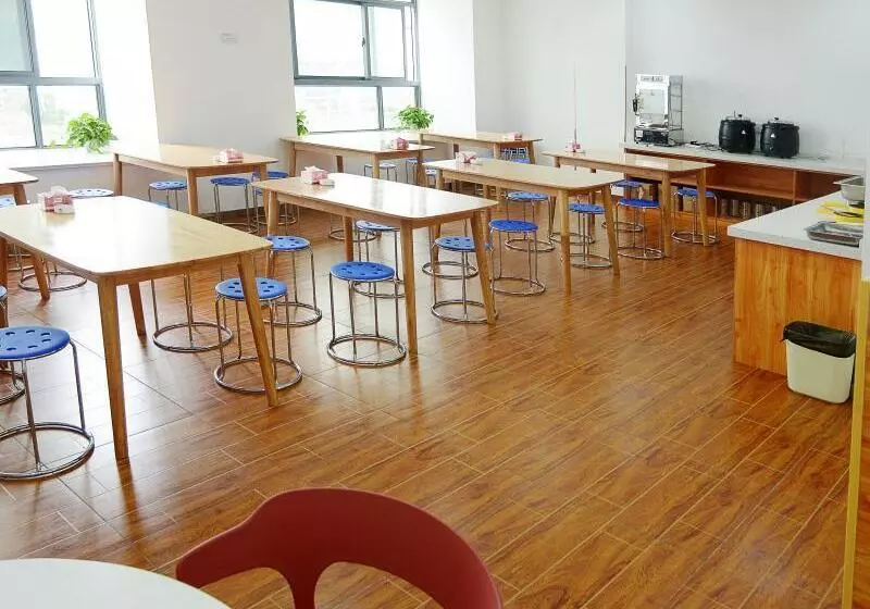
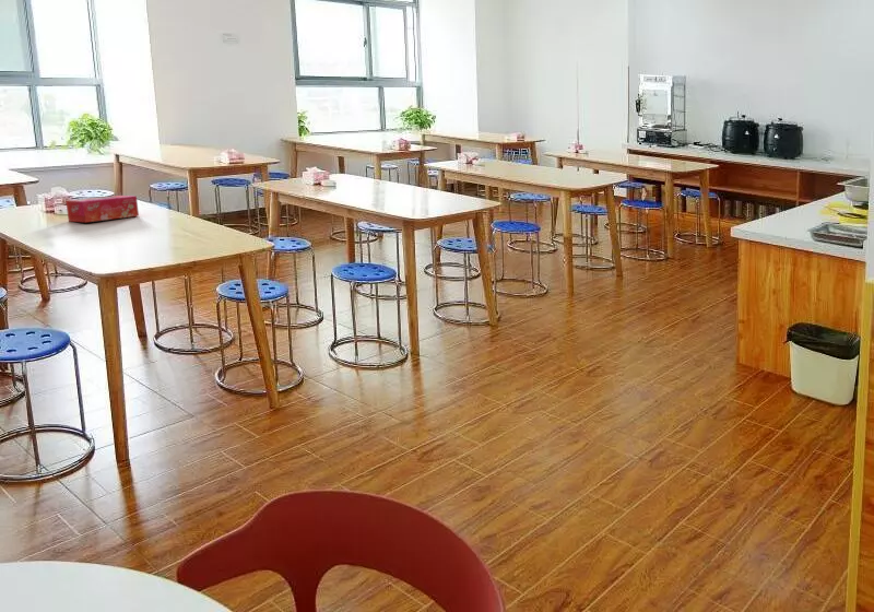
+ tissue box [64,195,140,223]
